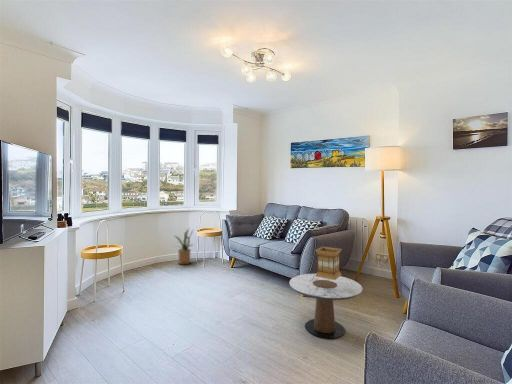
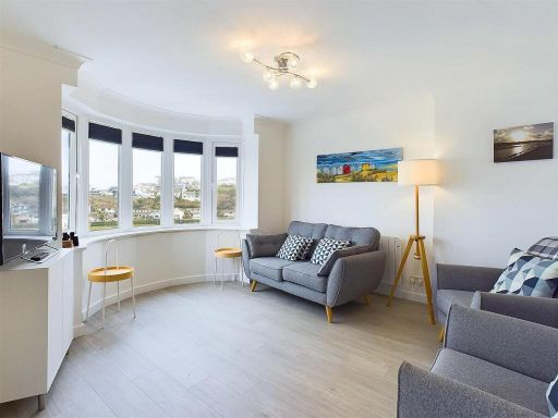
- house plant [173,227,195,265]
- side table [288,273,363,339]
- lantern [314,246,343,280]
